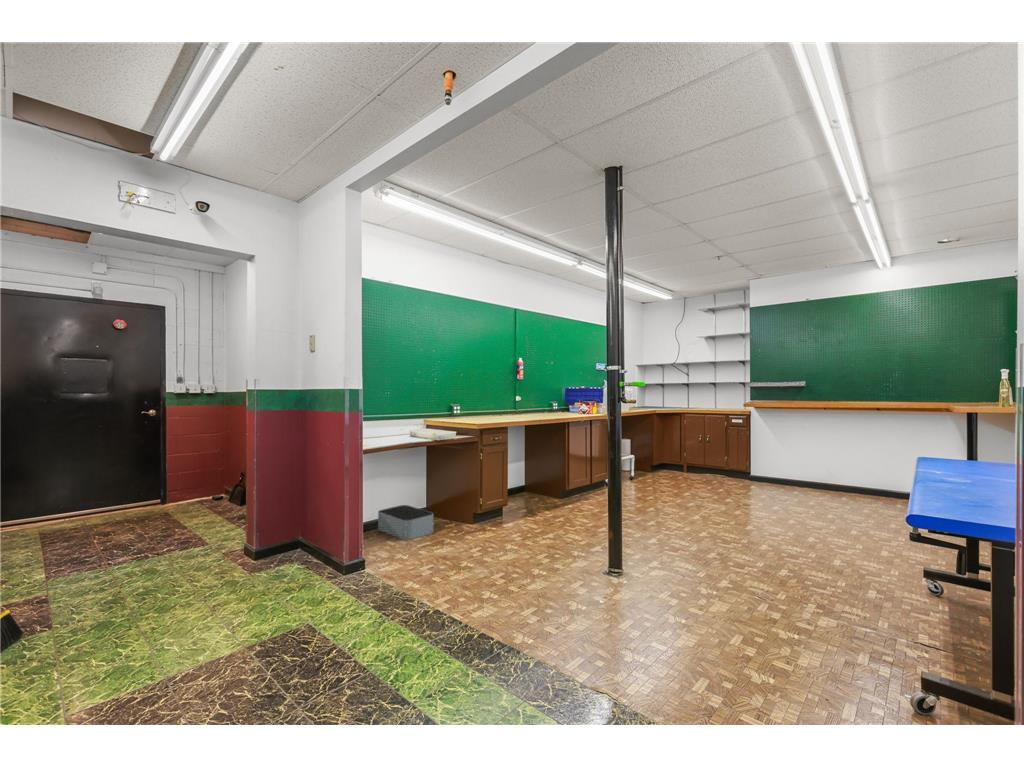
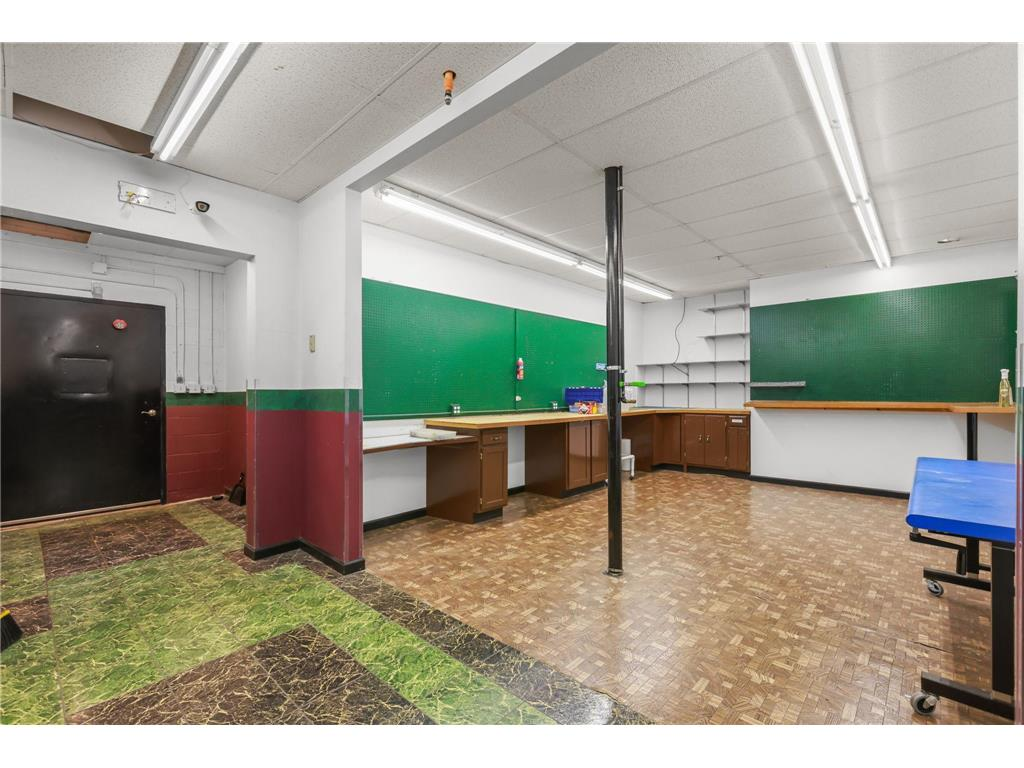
- storage bin [377,504,434,541]
